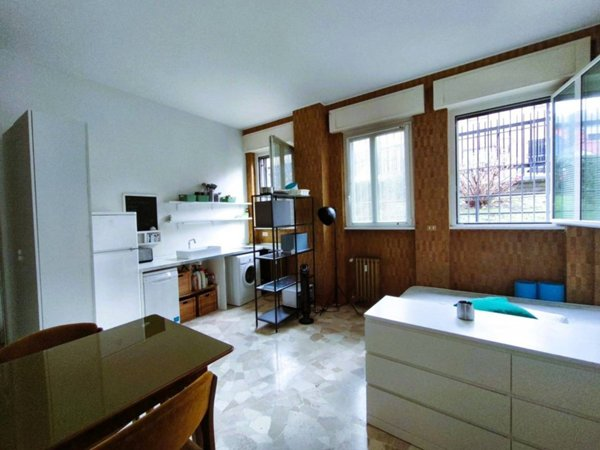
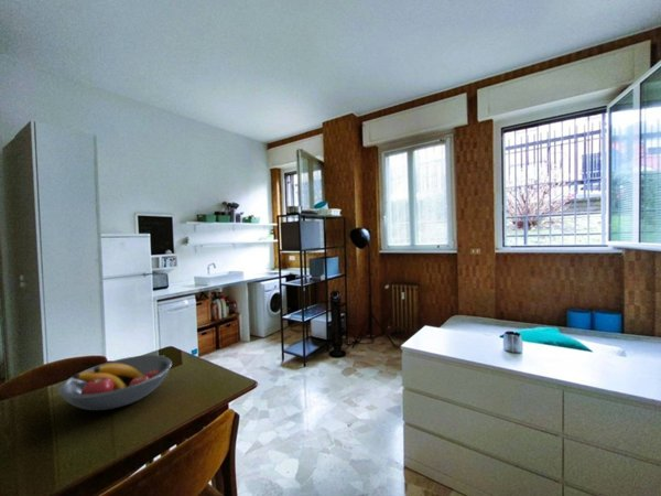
+ fruit bowl [57,354,173,411]
